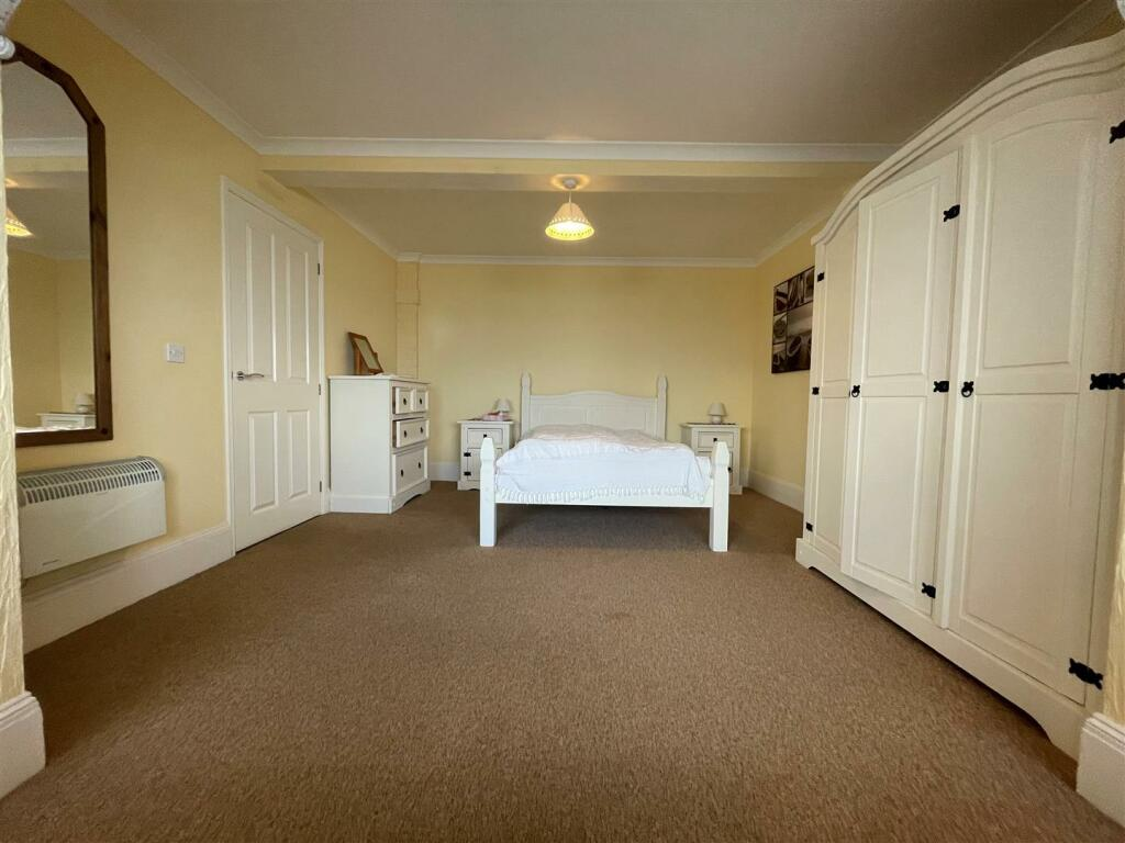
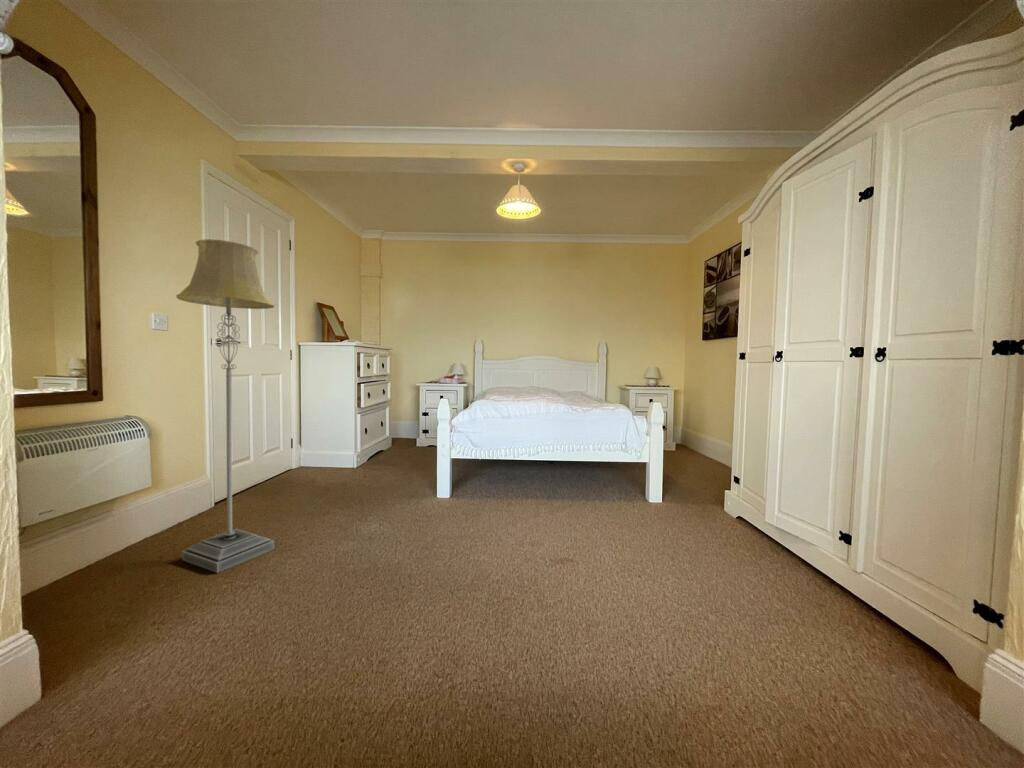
+ floor lamp [175,238,275,574]
